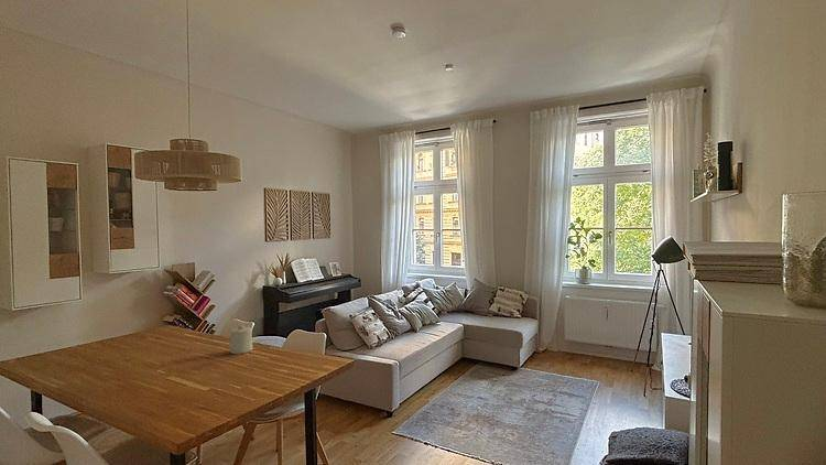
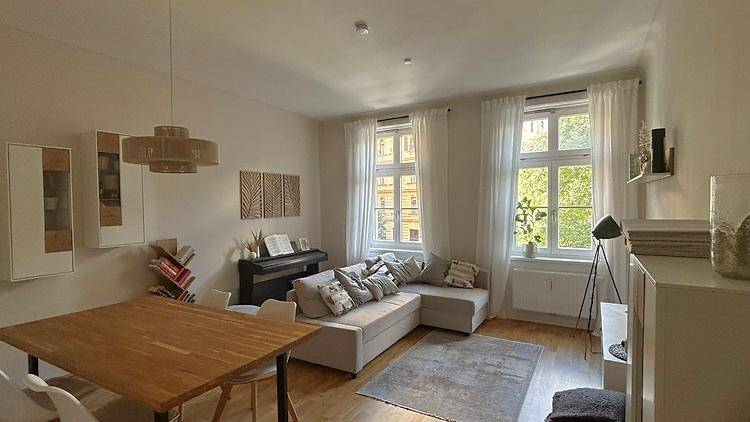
- candle [229,324,253,355]
